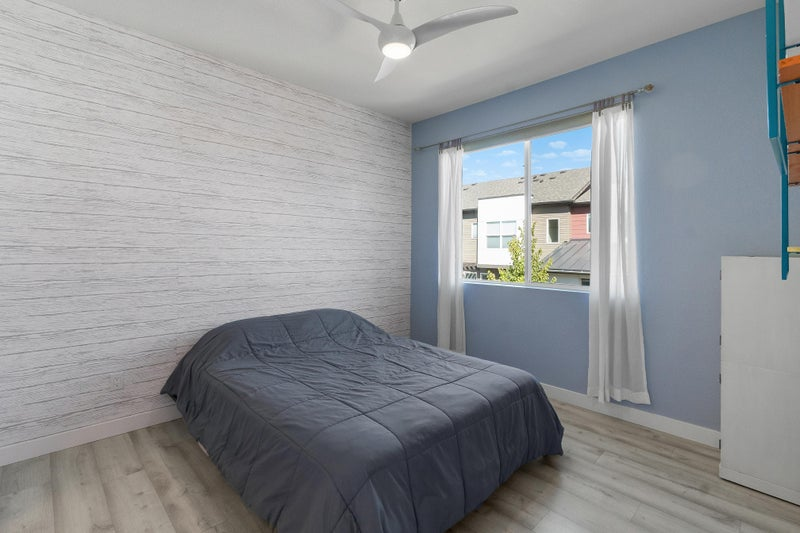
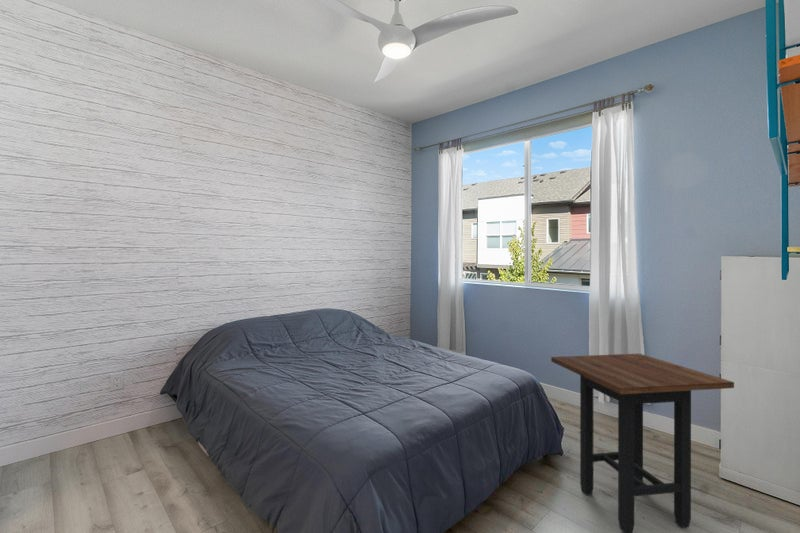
+ side table [550,353,735,533]
